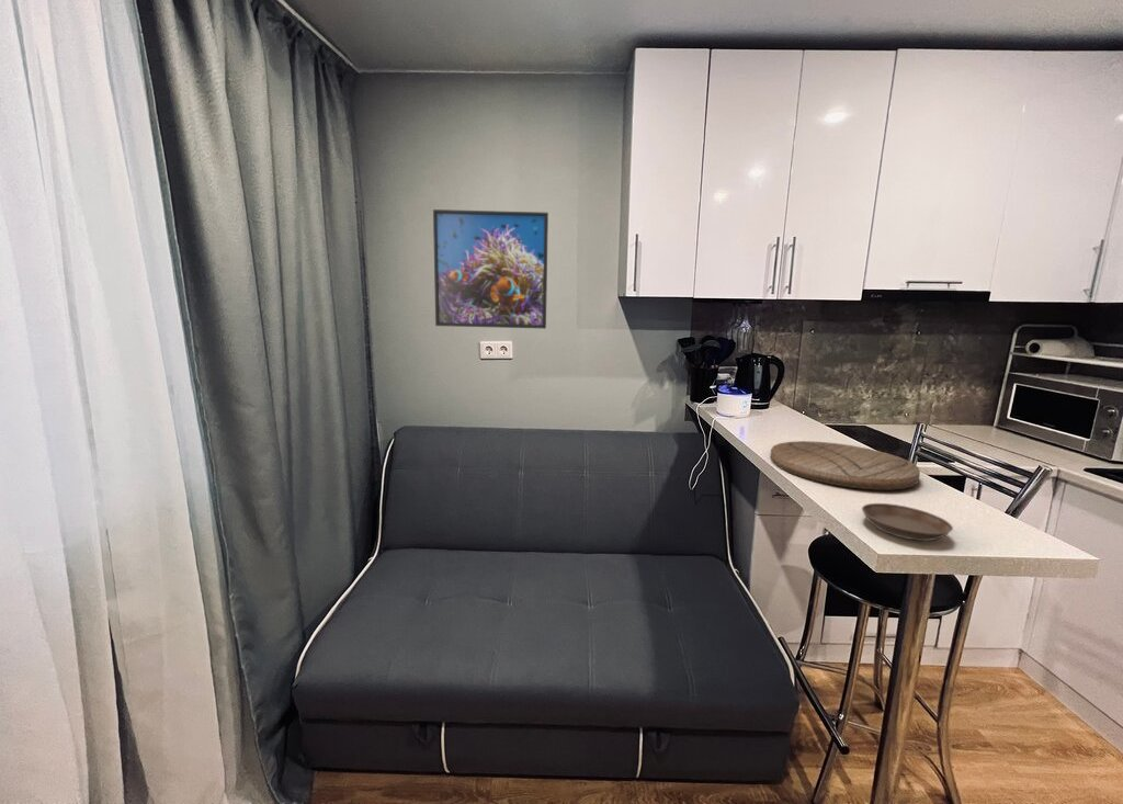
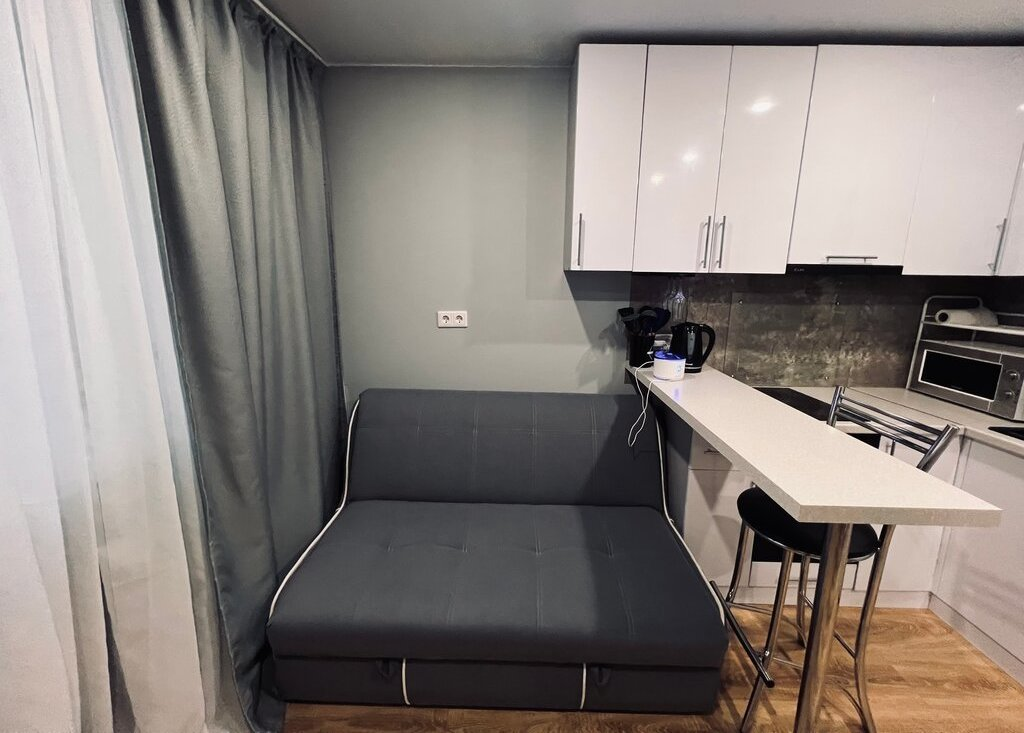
- cutting board [769,440,921,491]
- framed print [432,208,549,330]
- saucer [861,502,954,542]
